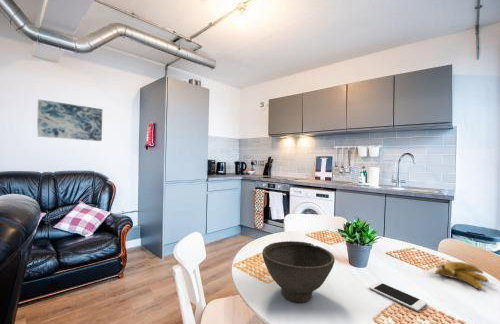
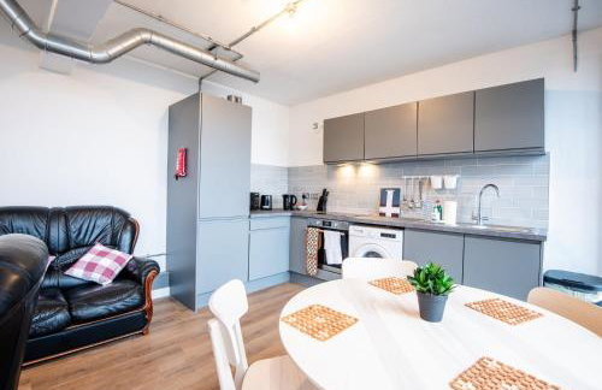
- cell phone [368,281,428,312]
- wall art [36,98,103,142]
- bowl [261,240,336,304]
- banana [433,261,489,291]
